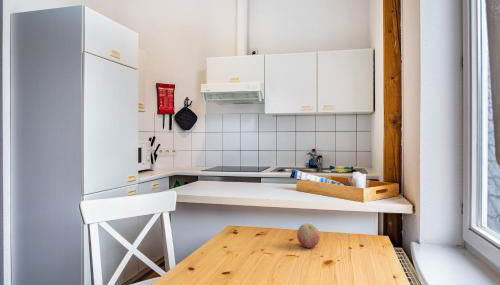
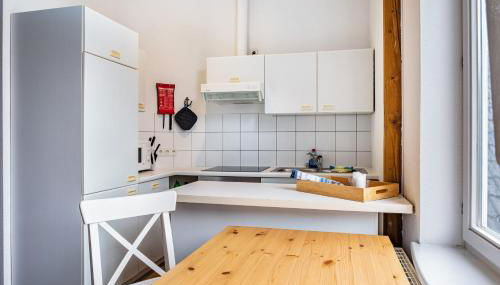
- fruit [296,223,321,249]
